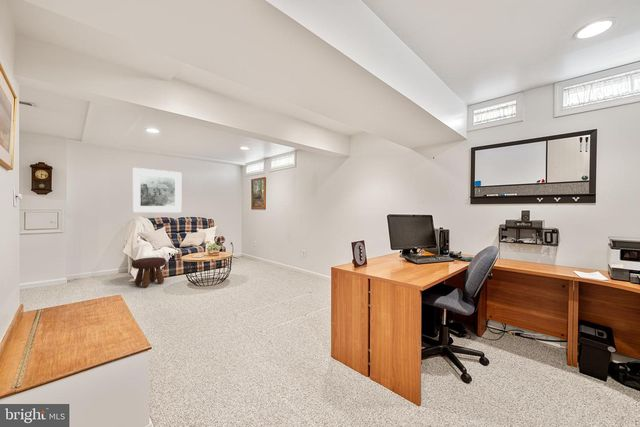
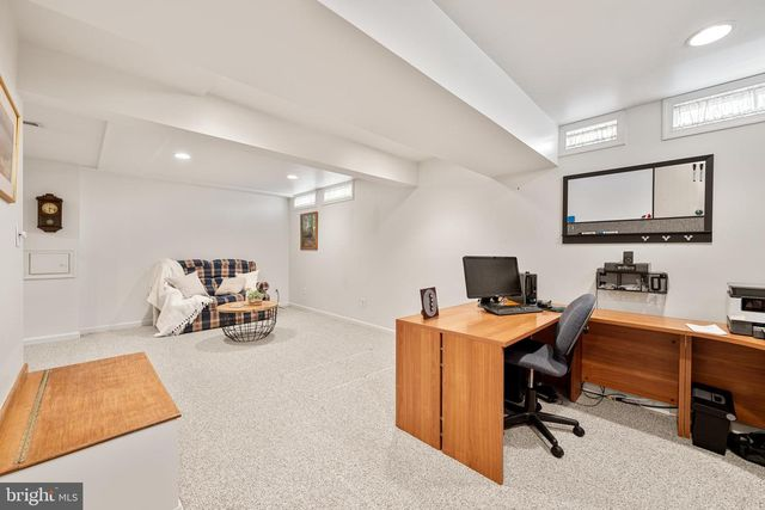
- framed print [132,167,182,213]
- footstool [131,256,167,288]
